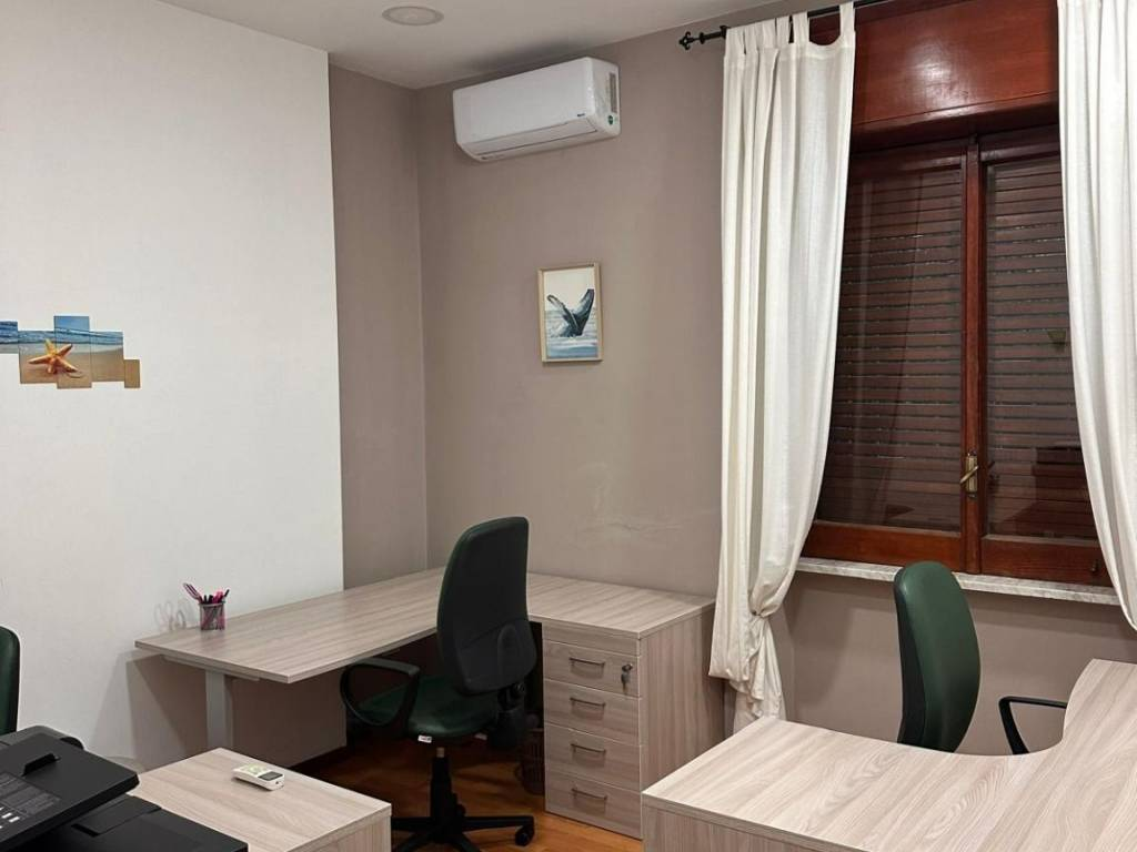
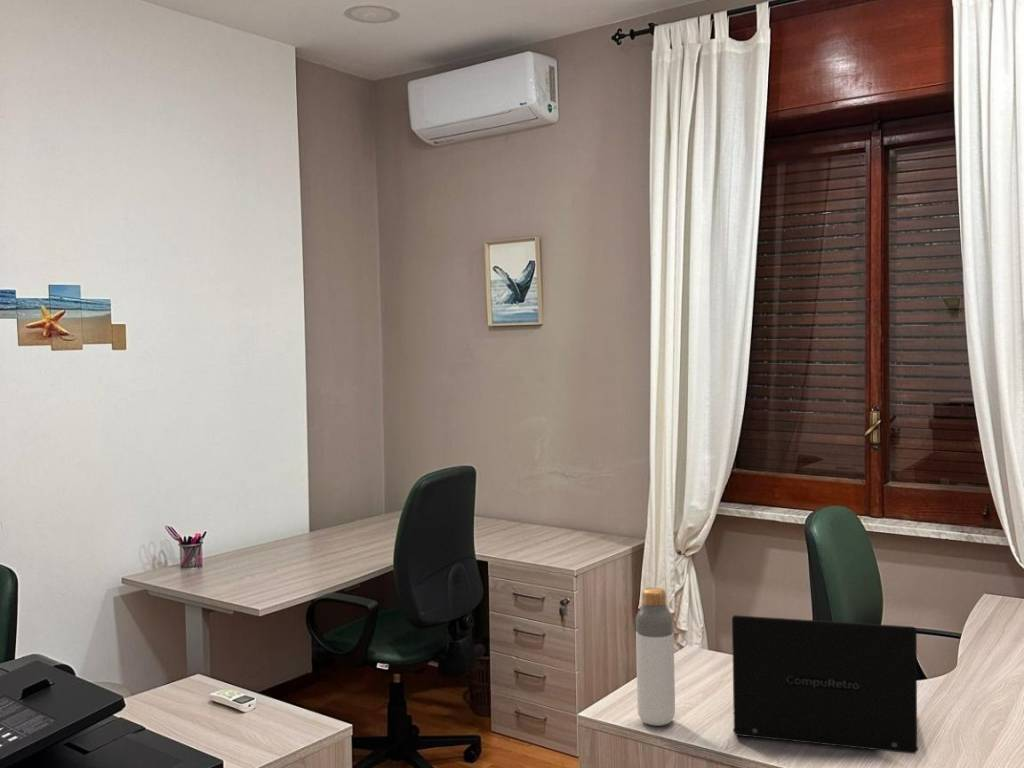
+ laptop [731,614,919,755]
+ bottle [635,586,676,727]
